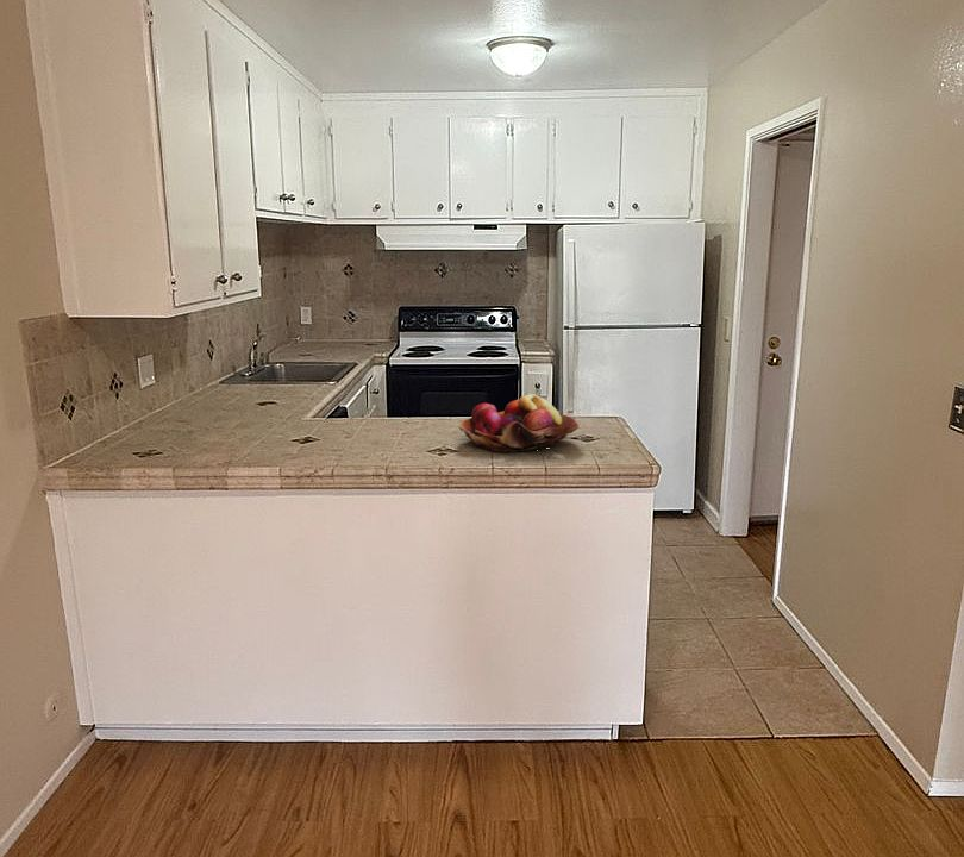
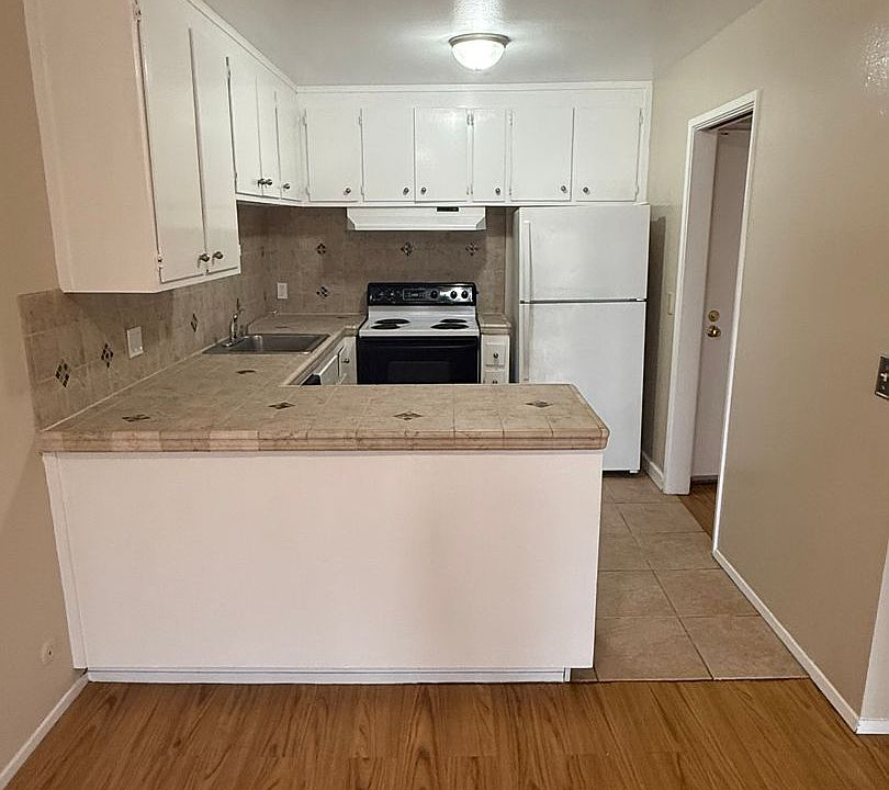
- fruit basket [458,394,581,453]
